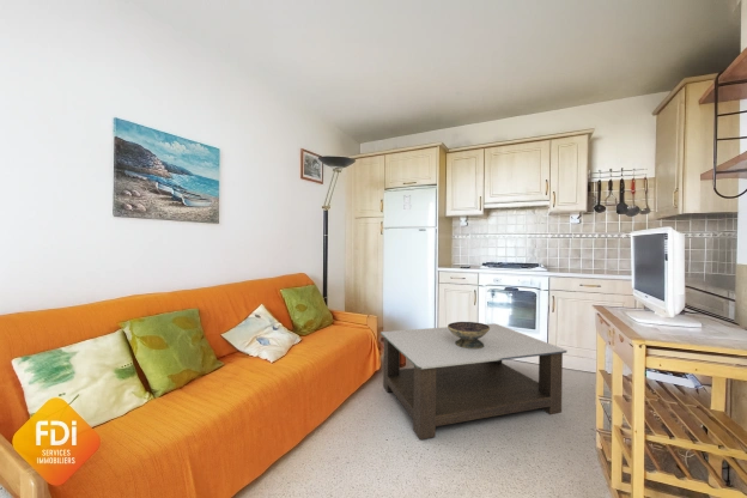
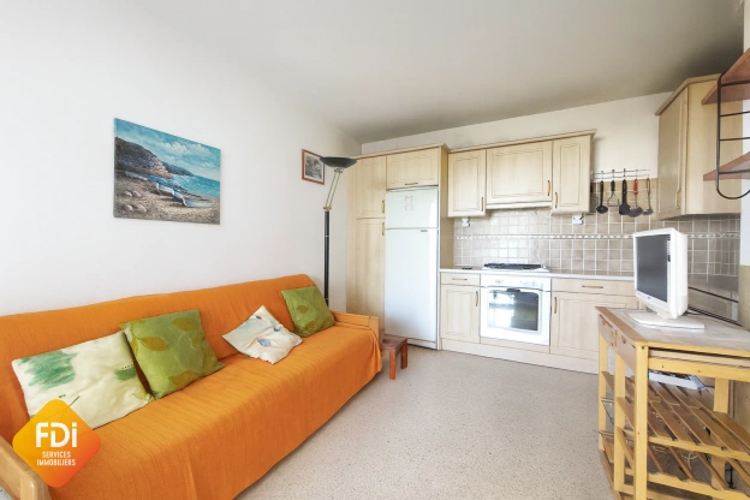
- decorative bowl [447,321,490,348]
- coffee table [379,323,567,441]
